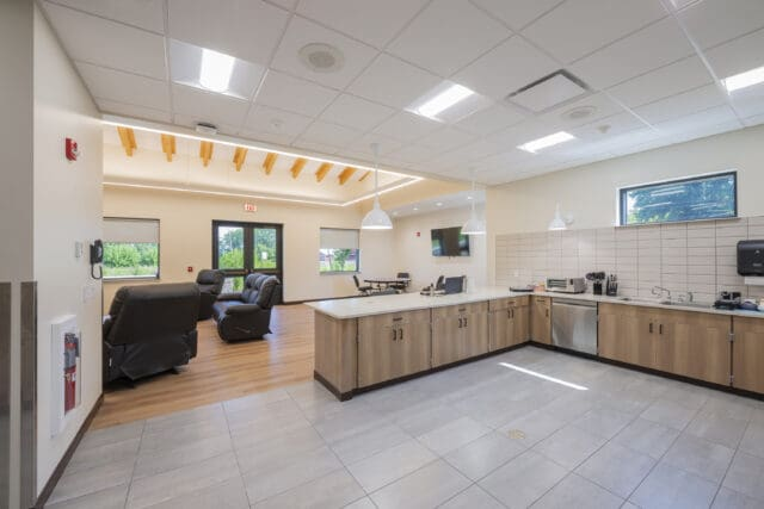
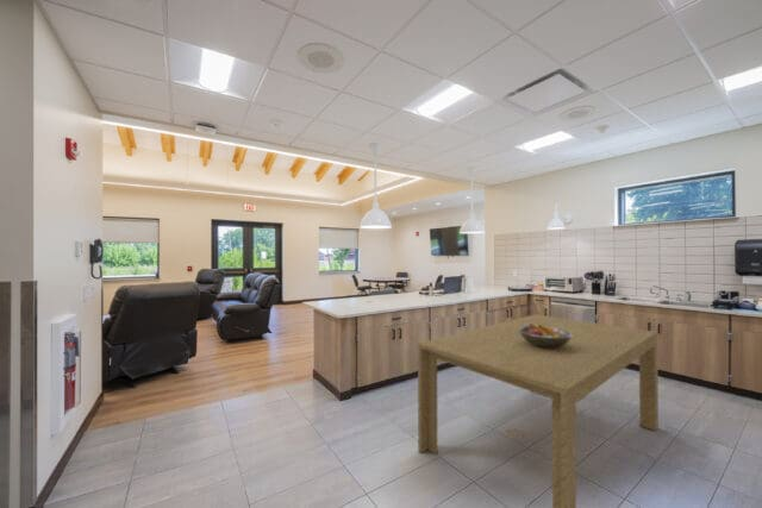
+ dining table [417,313,660,508]
+ fruit bowl [518,324,573,347]
